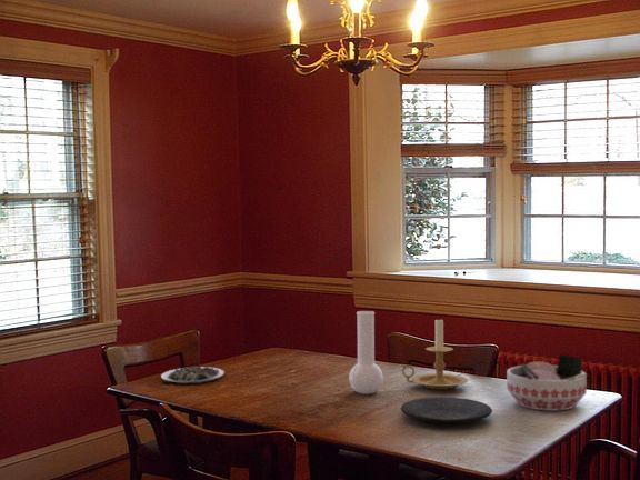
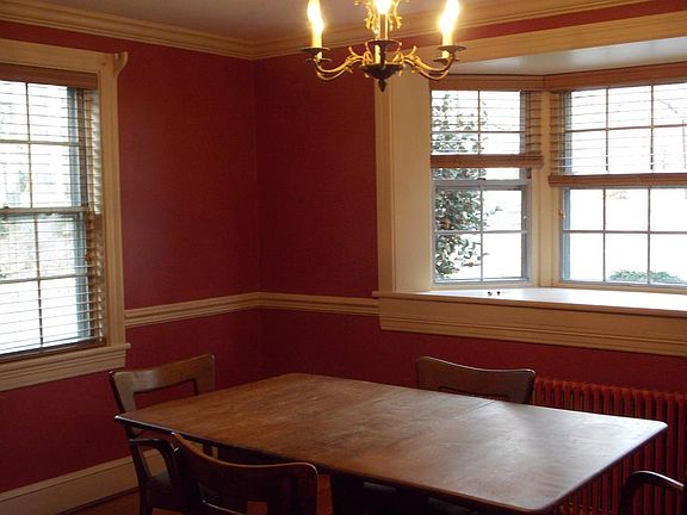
- vase [348,310,384,396]
- bowl [506,353,588,412]
- candle holder [400,316,469,391]
- plate [160,366,226,386]
- plate [400,396,493,423]
